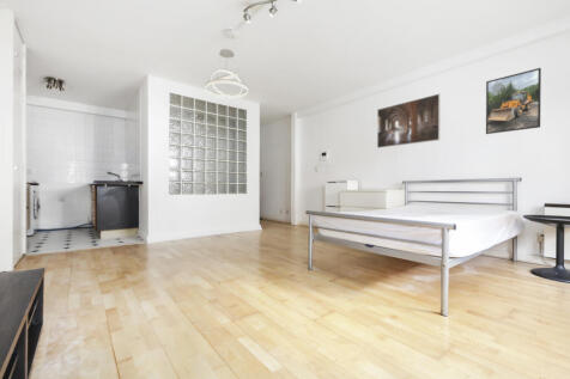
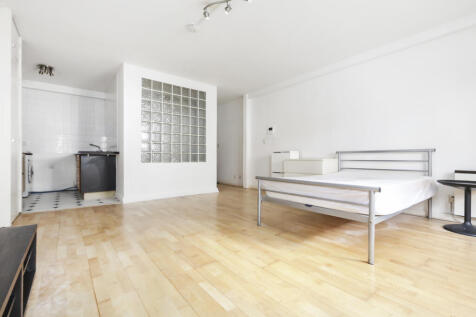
- pendant light [204,48,249,99]
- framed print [376,92,442,149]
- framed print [485,67,542,135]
